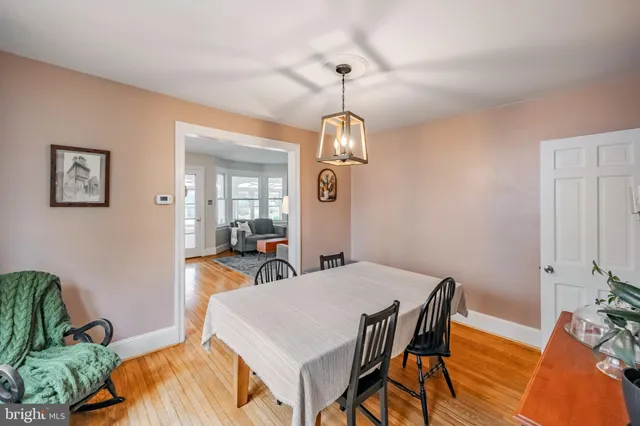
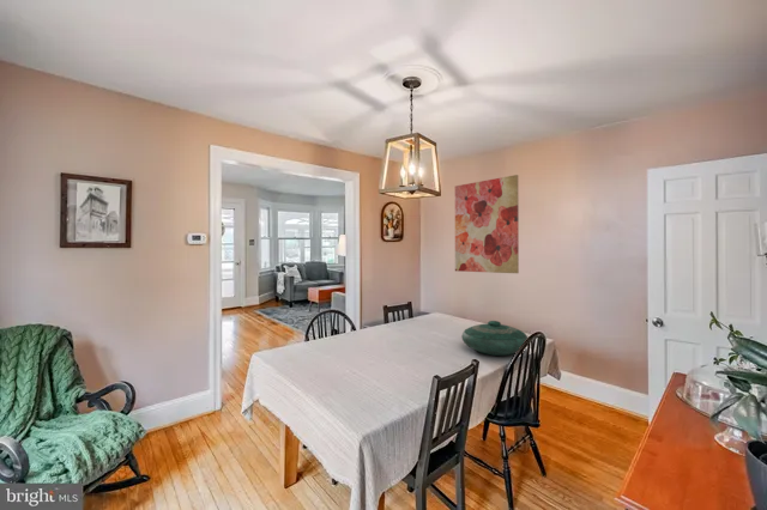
+ decorative bowl [460,320,529,357]
+ wall art [454,174,520,274]
